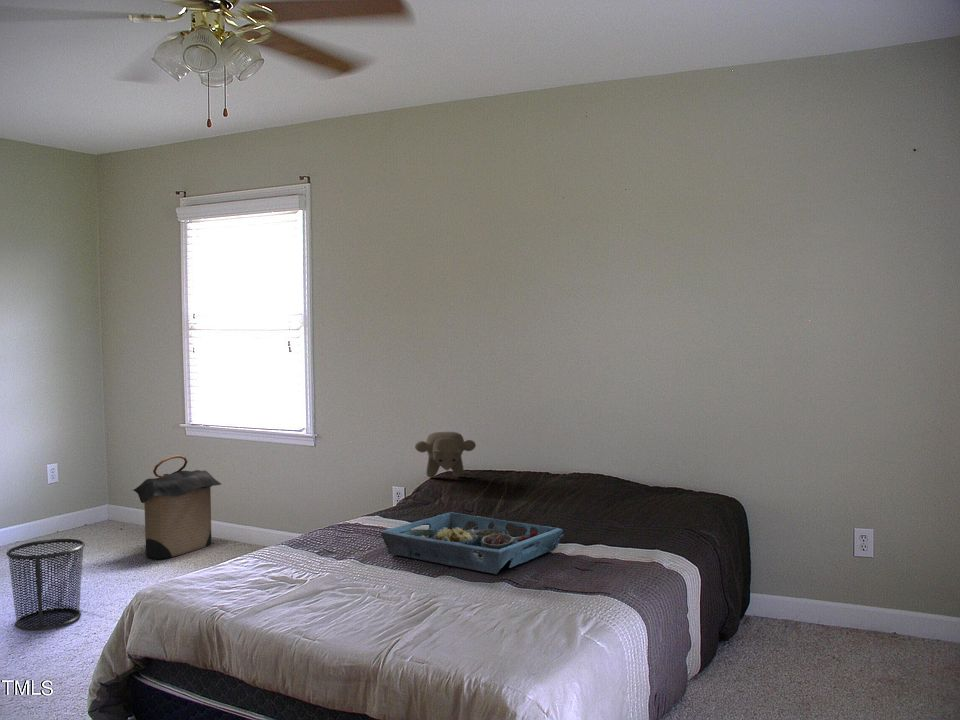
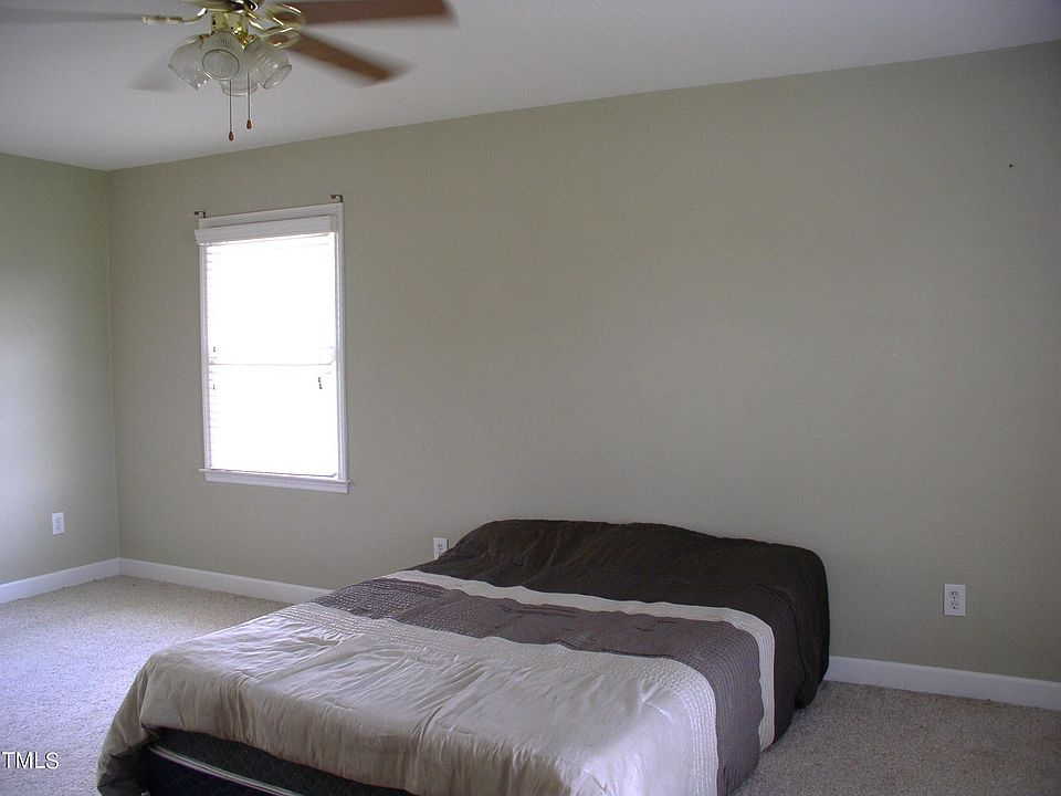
- teddy bear [414,431,477,479]
- serving tray [380,511,564,575]
- waste bin [5,538,86,632]
- laundry hamper [132,454,222,560]
